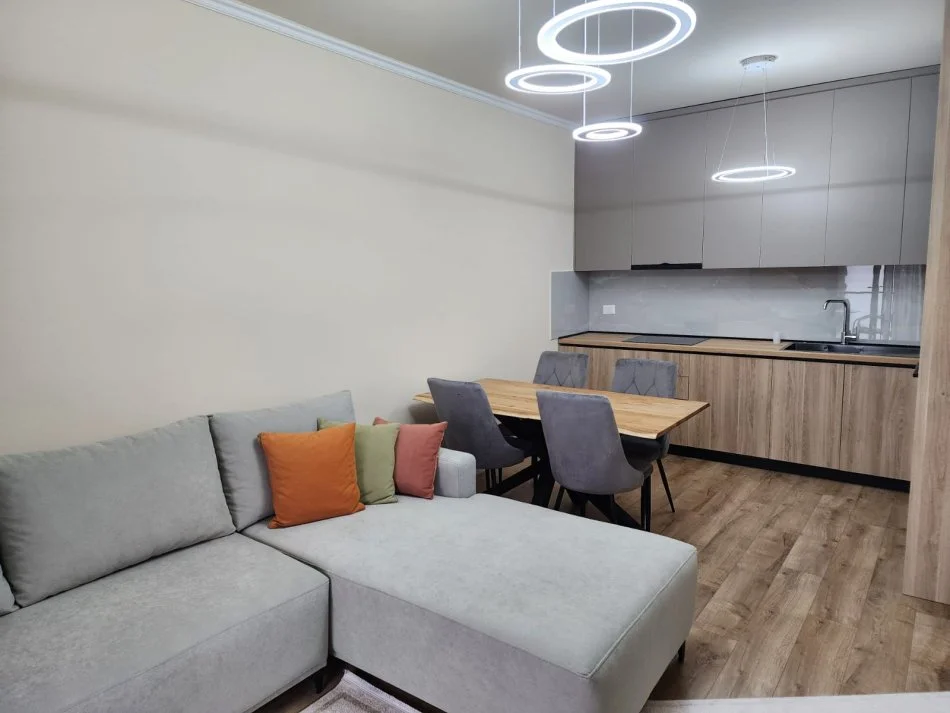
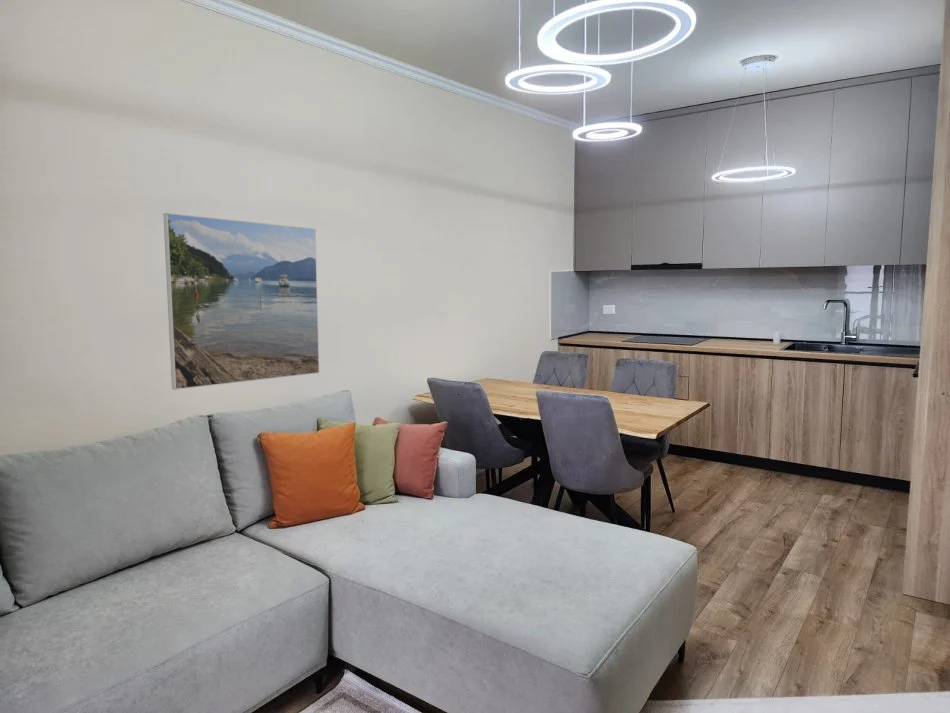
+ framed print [162,212,320,391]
